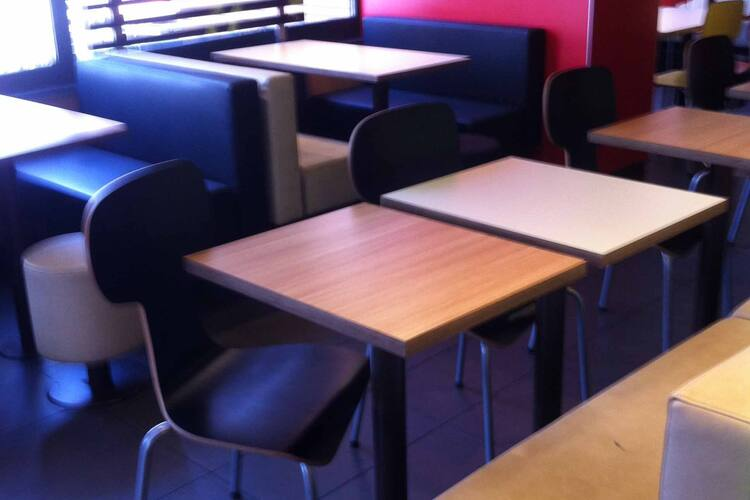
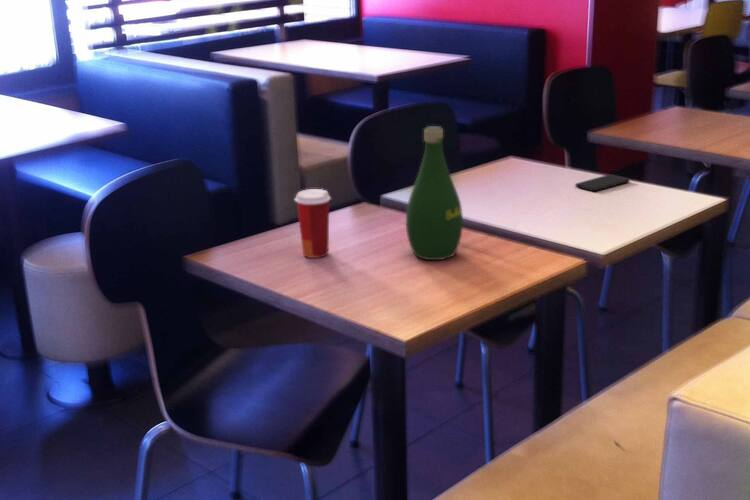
+ bottle [405,125,464,261]
+ paper cup [294,188,332,259]
+ smartphone [574,173,631,192]
